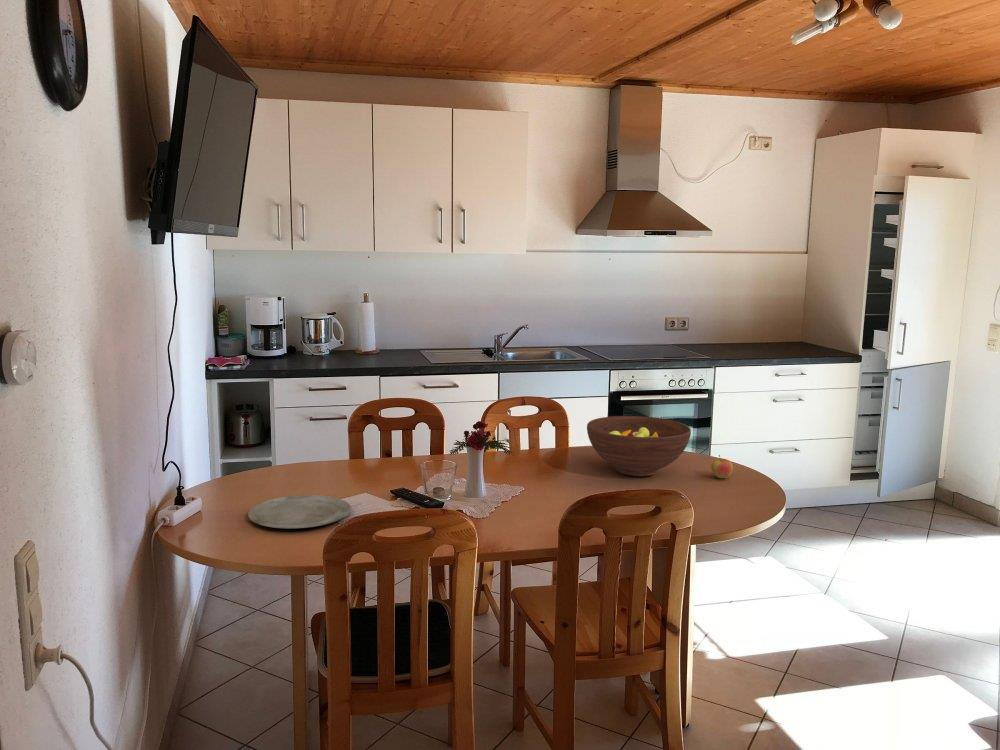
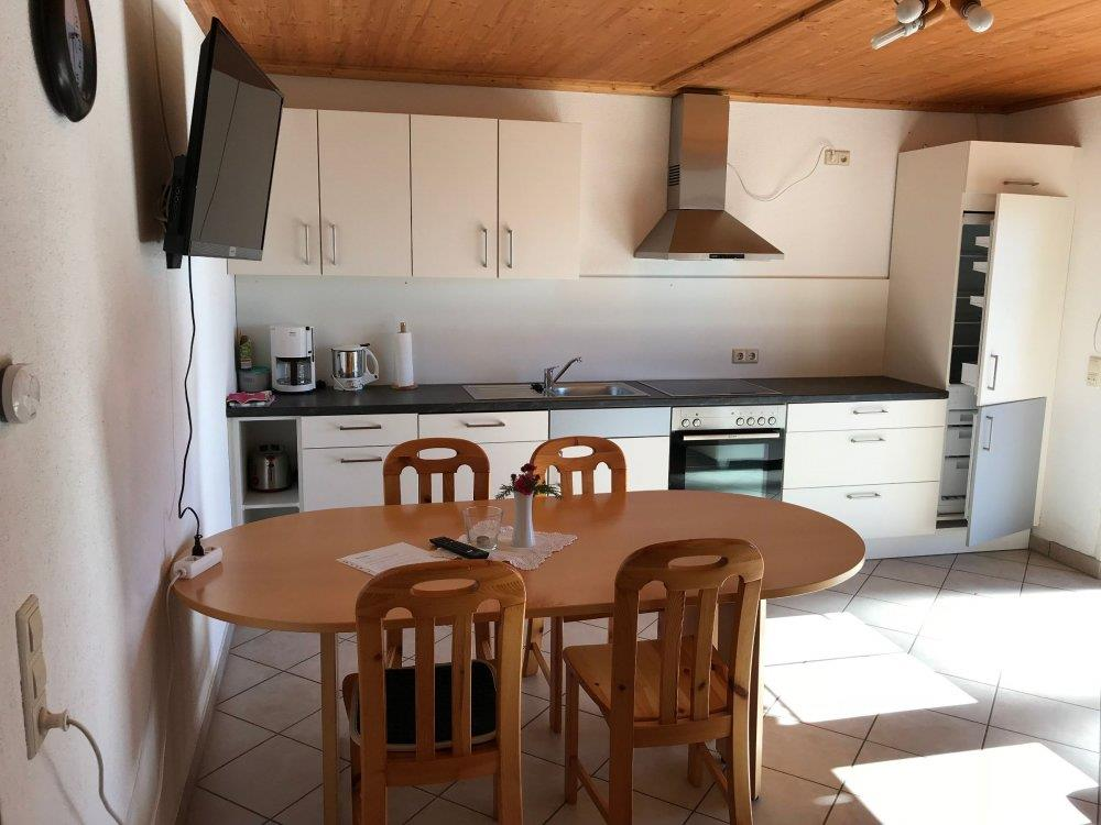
- apple [711,454,734,479]
- plate [247,494,352,529]
- fruit bowl [586,415,692,477]
